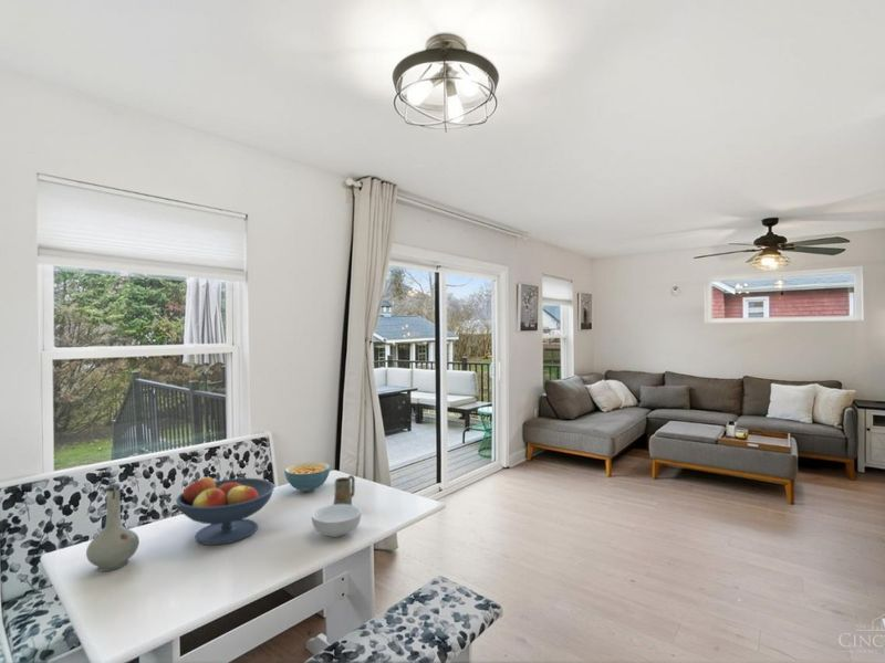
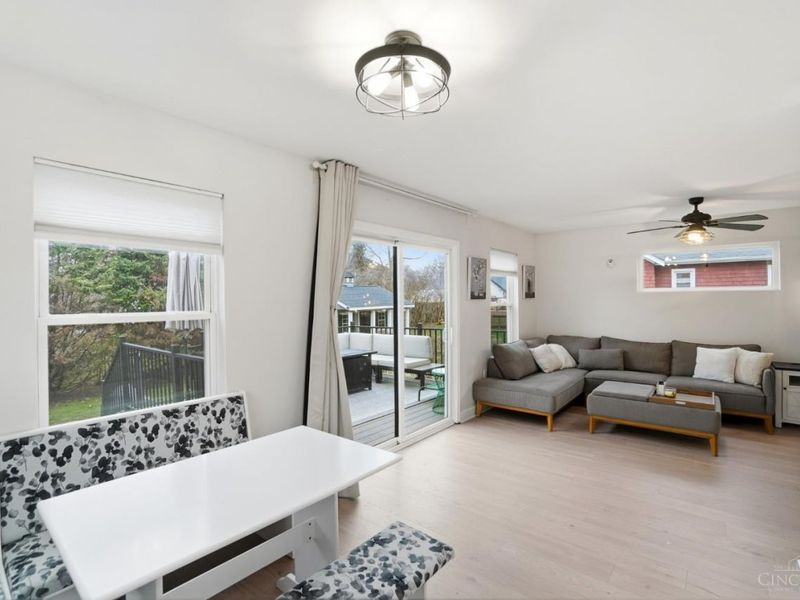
- cereal bowl [283,461,332,493]
- fruit bowl [175,476,275,546]
- vase [85,483,140,572]
- cereal bowl [311,504,362,538]
- mug [333,474,356,505]
